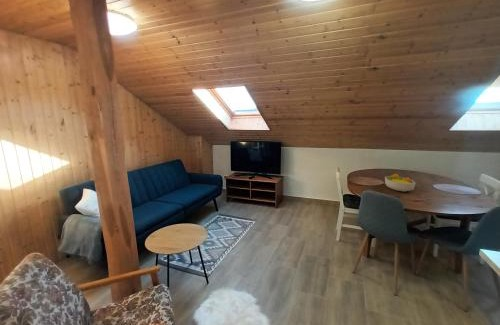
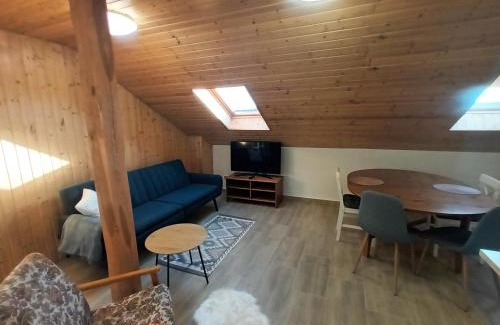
- fruit bowl [384,173,416,193]
